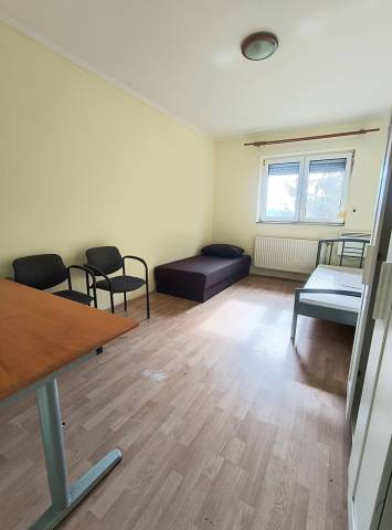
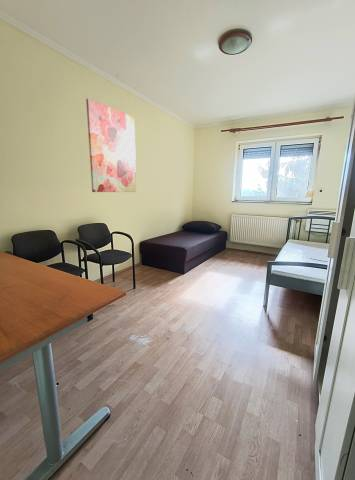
+ wall art [85,98,137,193]
